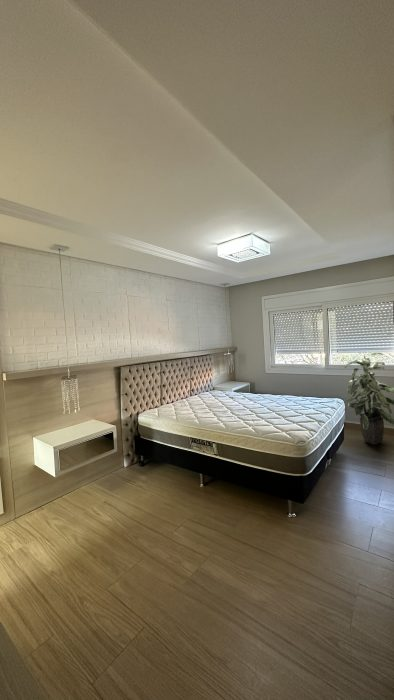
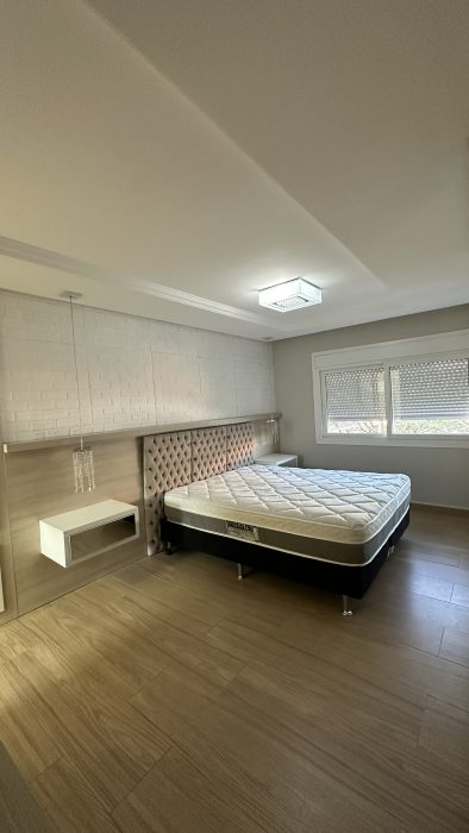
- indoor plant [343,352,394,446]
